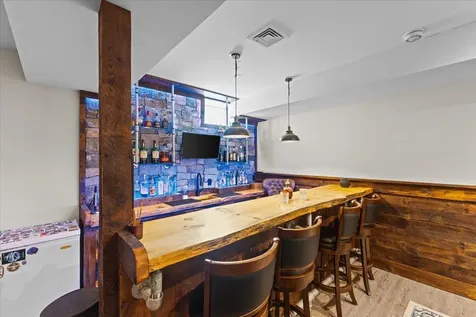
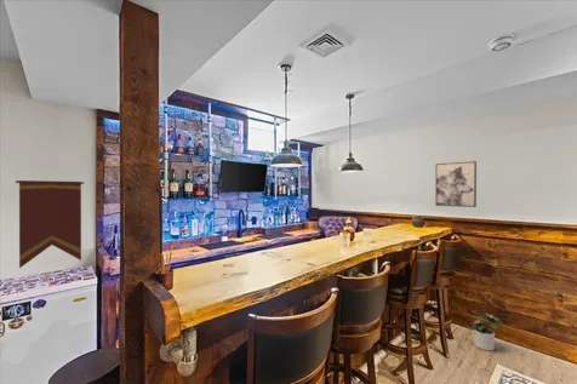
+ pennant [15,179,85,269]
+ potted plant [468,311,507,351]
+ wall art [434,160,478,208]
